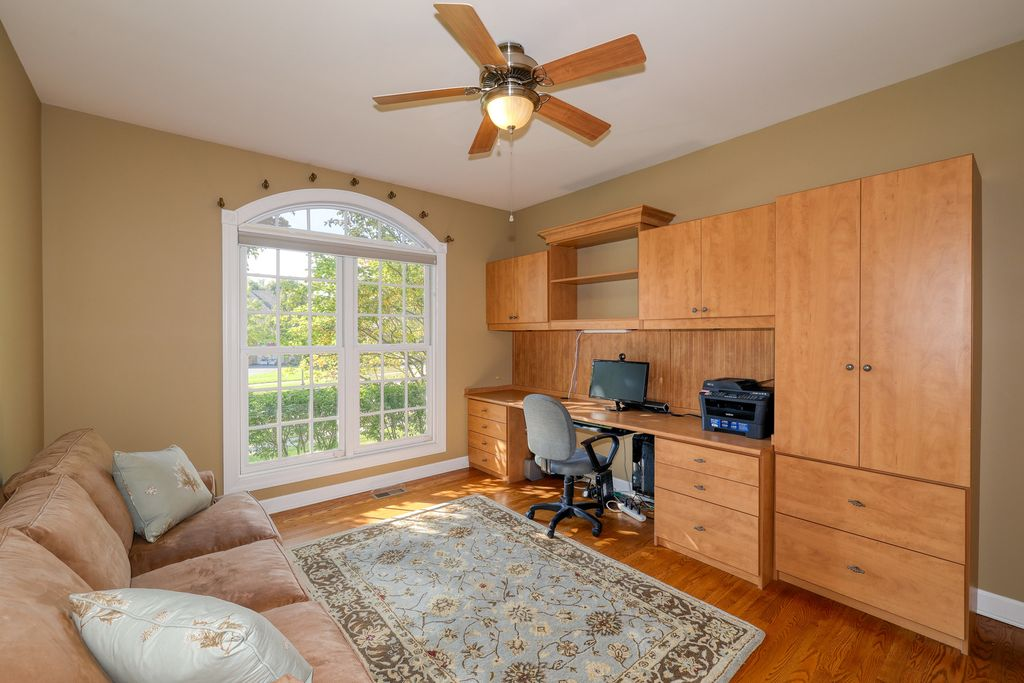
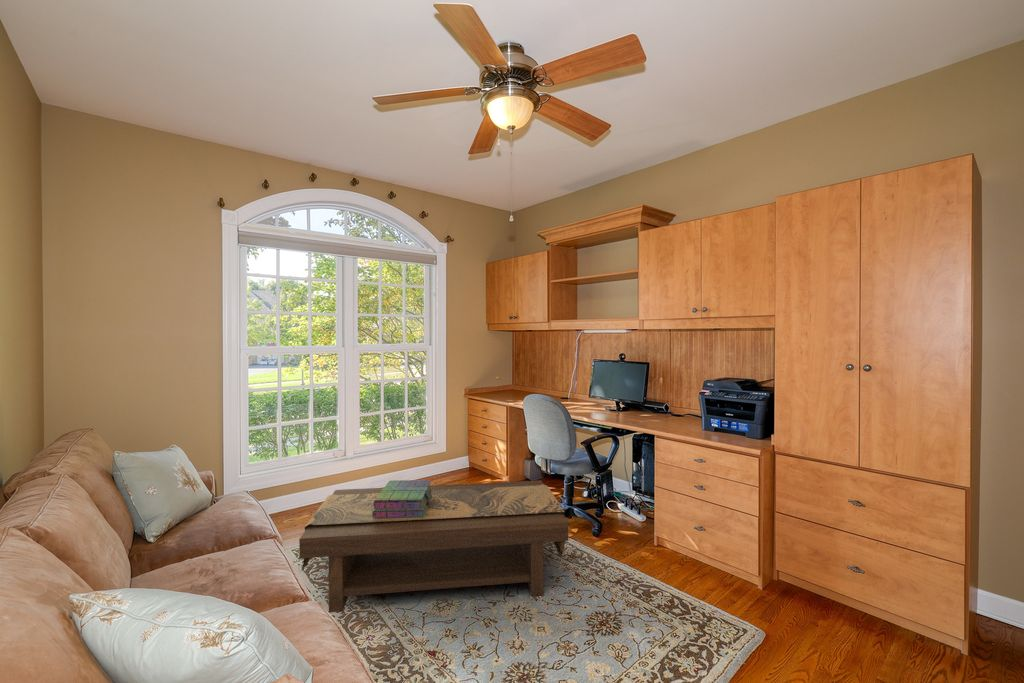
+ coffee table [298,480,569,613]
+ stack of books [372,479,432,518]
